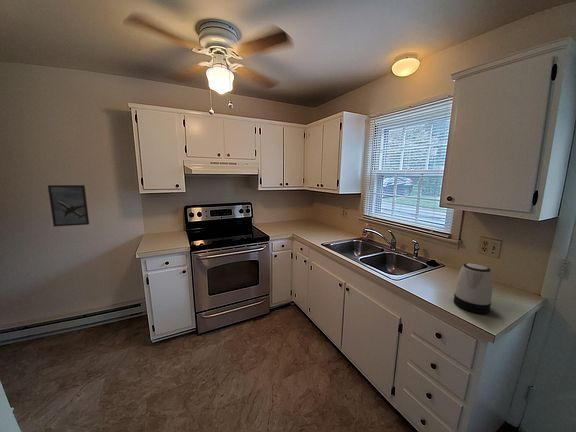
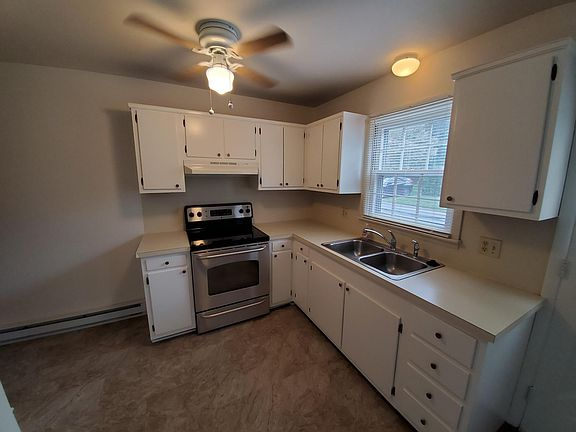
- kettle [452,262,493,314]
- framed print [47,184,90,227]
